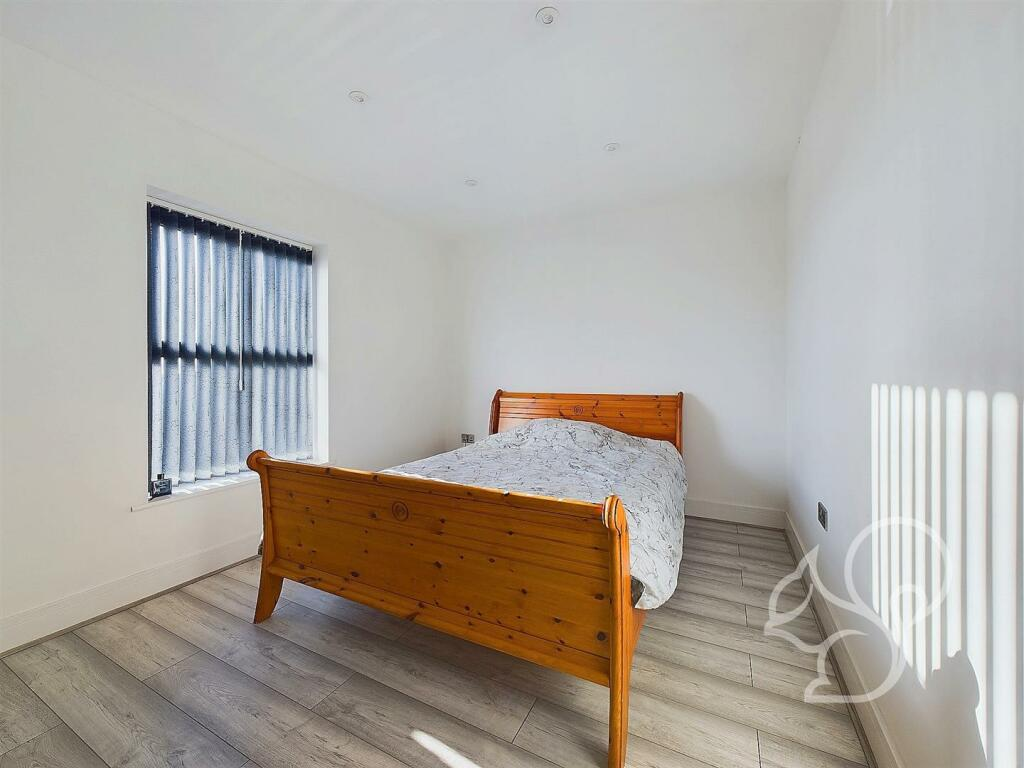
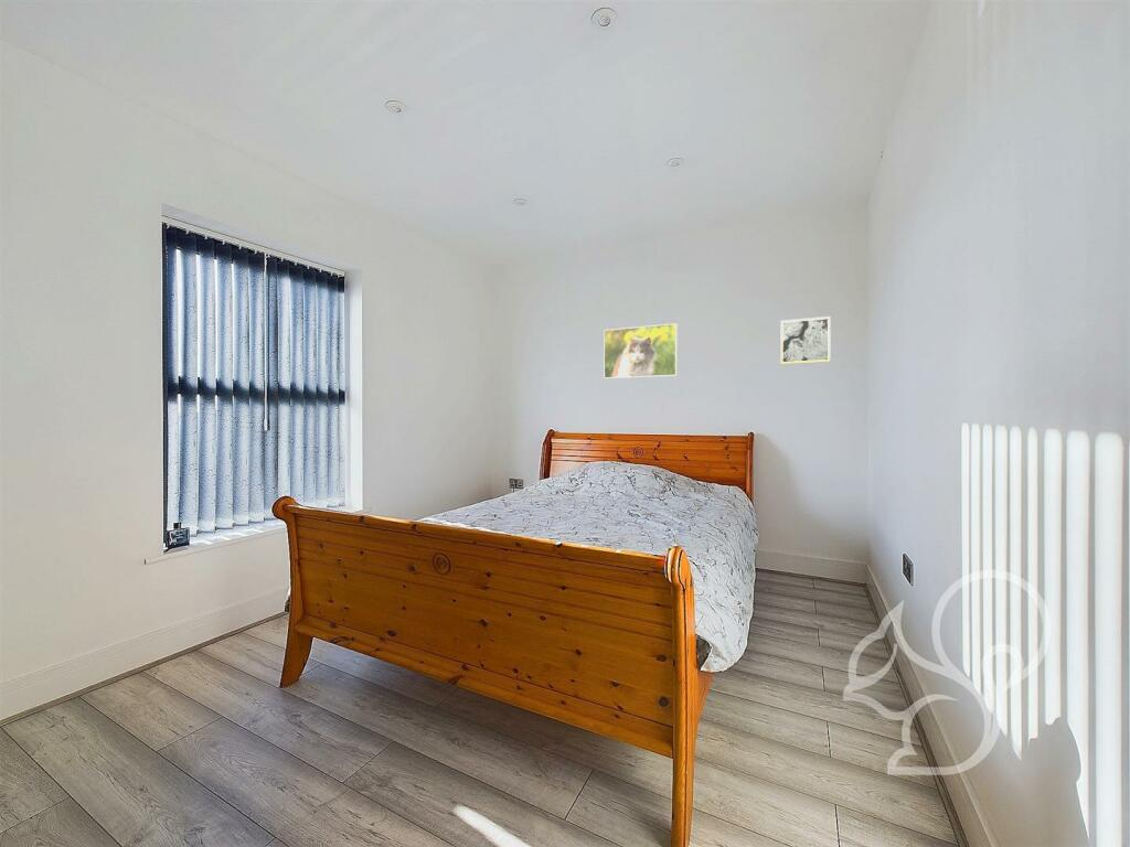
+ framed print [603,322,679,379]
+ wall art [779,315,832,365]
